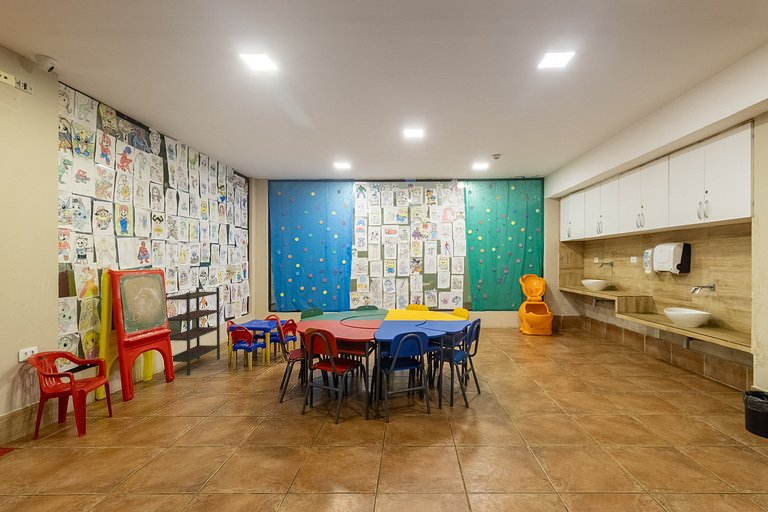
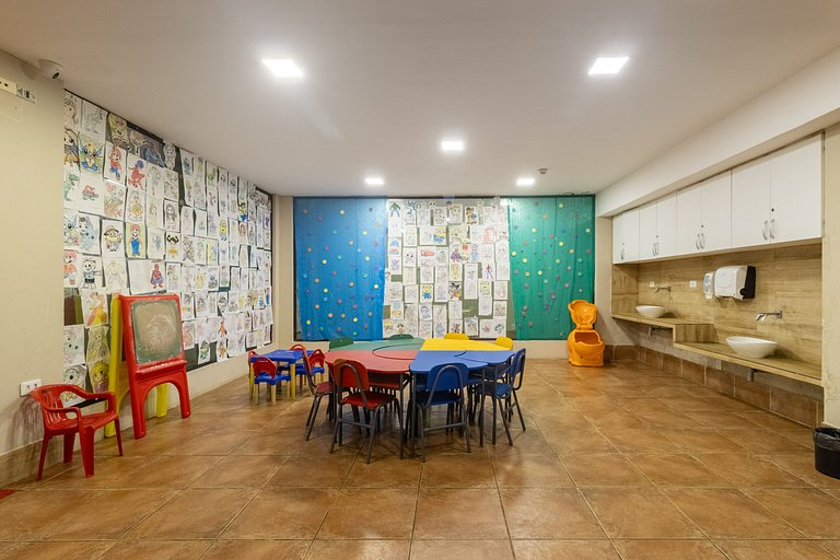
- bookshelf [163,286,221,377]
